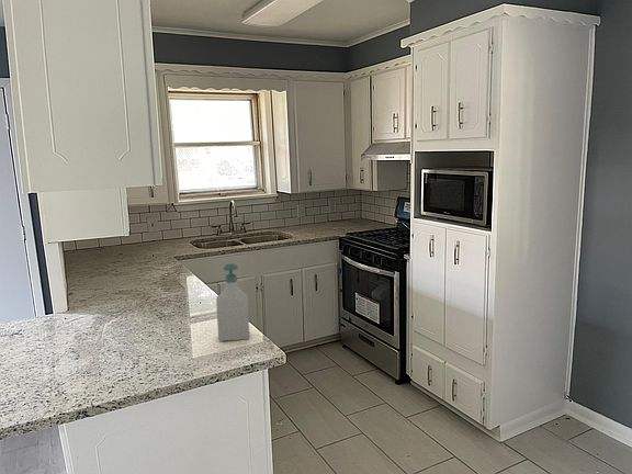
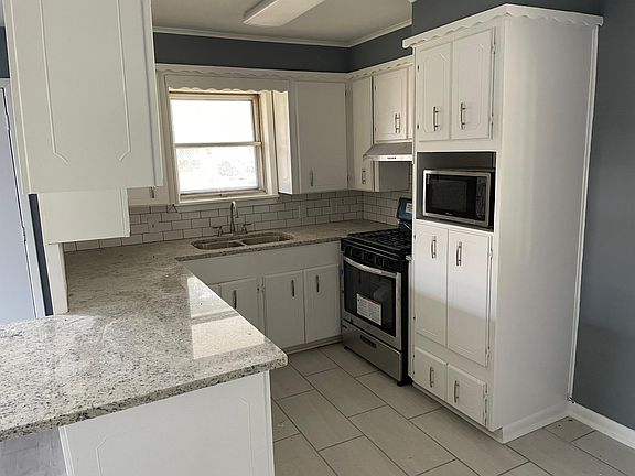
- soap bottle [215,262,250,342]
